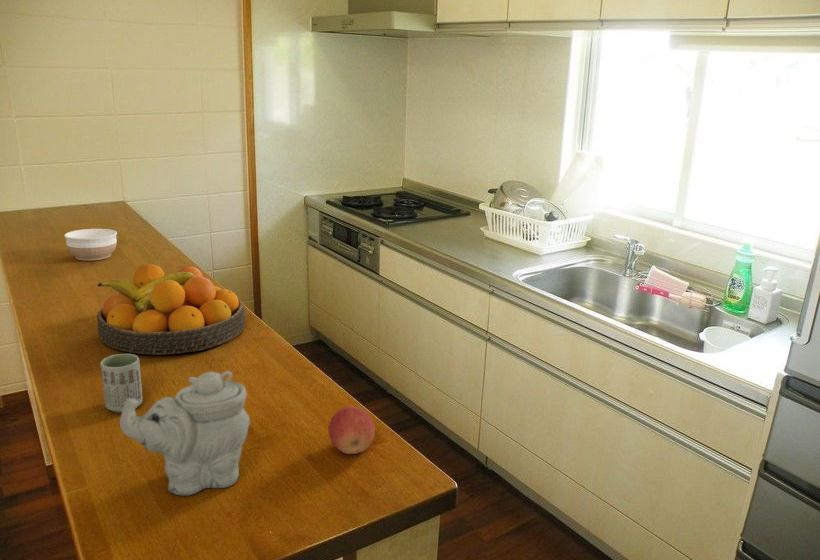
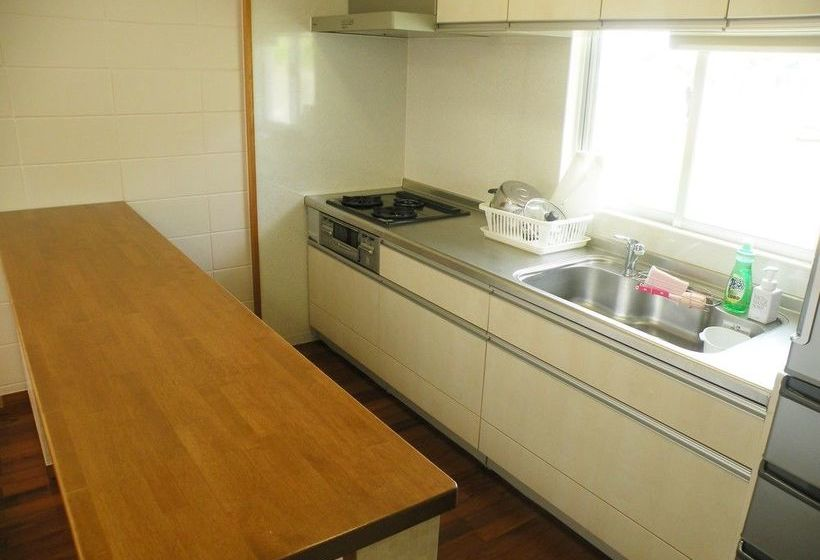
- bowl [63,228,118,261]
- cup [99,353,143,414]
- apple [327,406,376,455]
- fruit bowl [96,263,246,356]
- teapot [119,370,251,496]
